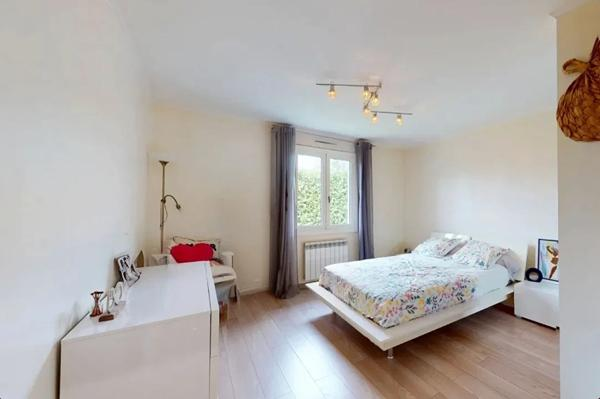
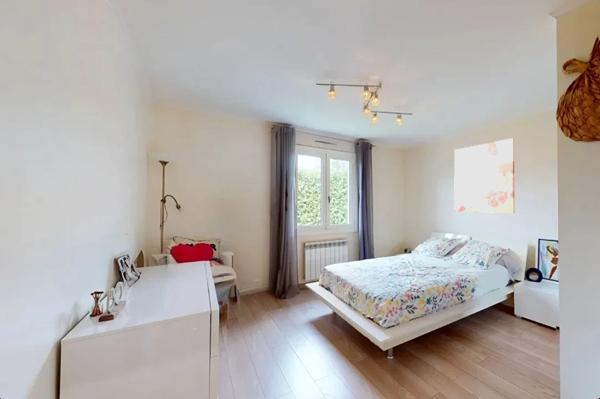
+ wall art [453,137,516,214]
